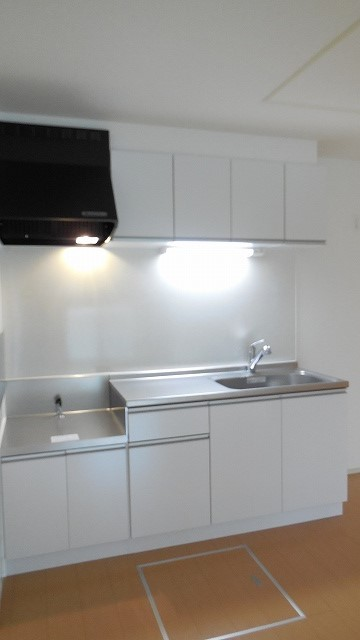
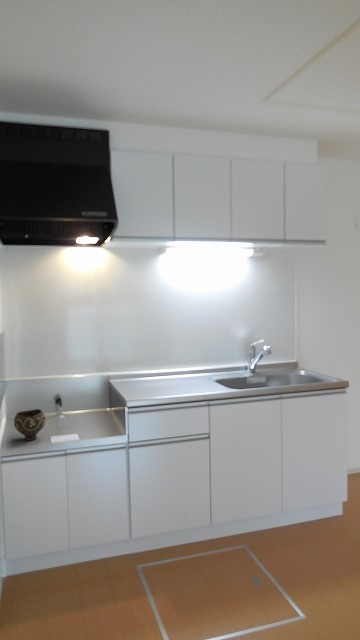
+ bowl [13,408,46,442]
